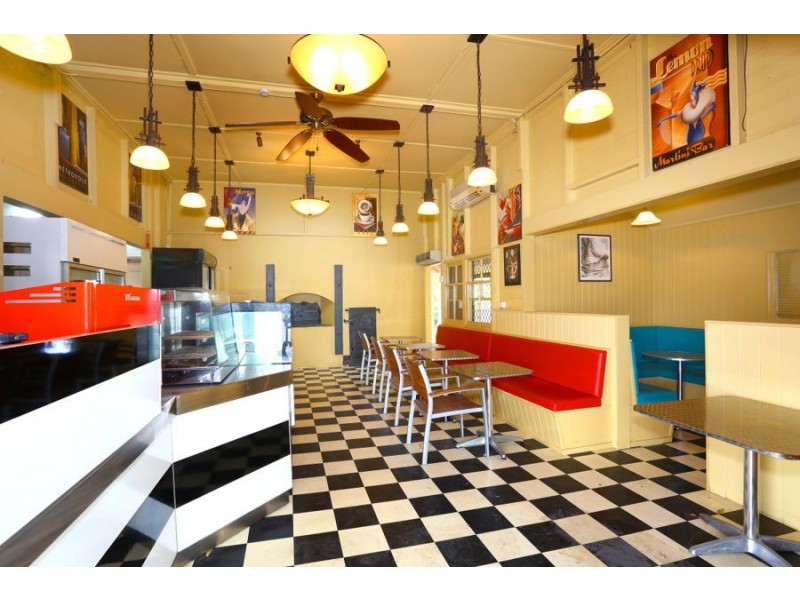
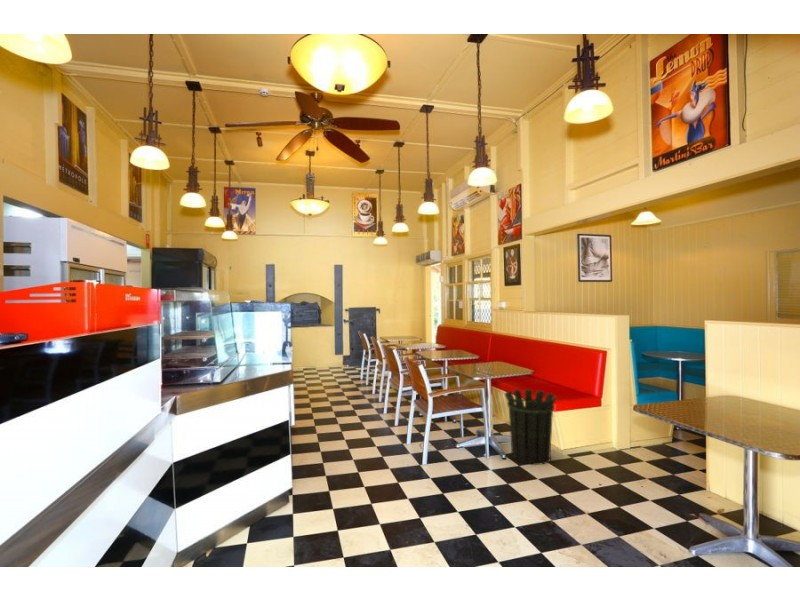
+ waste bin [504,388,558,466]
